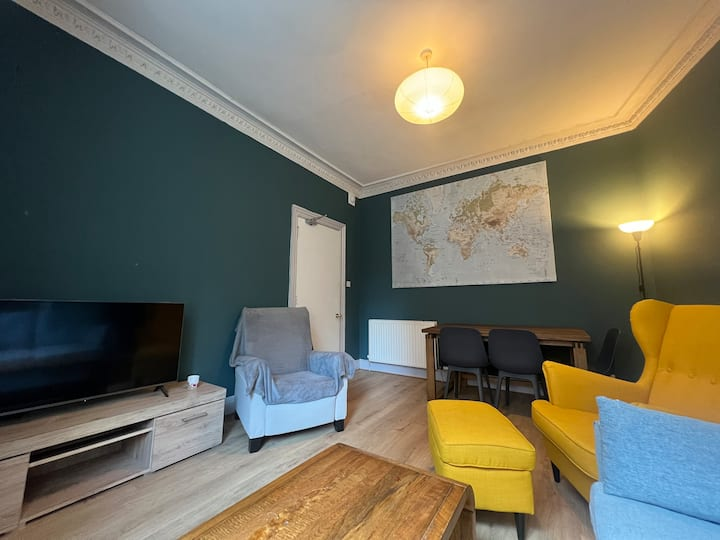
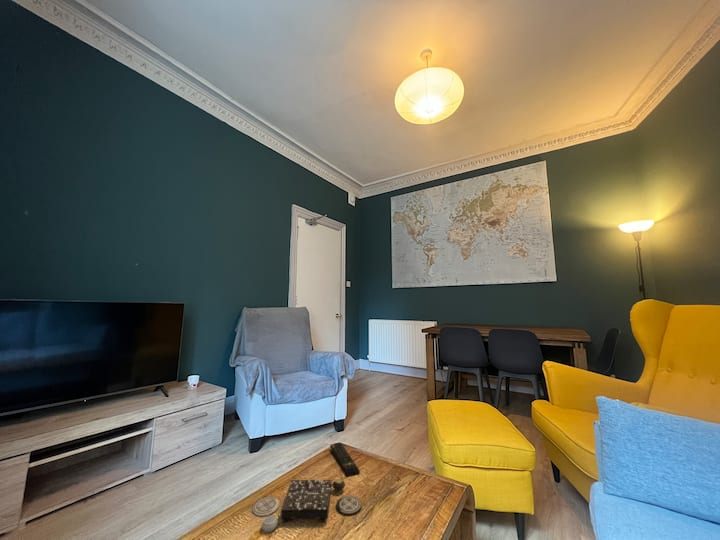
+ remote control [329,442,361,477]
+ board game [252,478,363,533]
